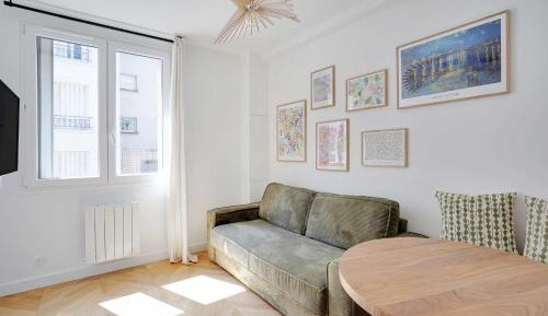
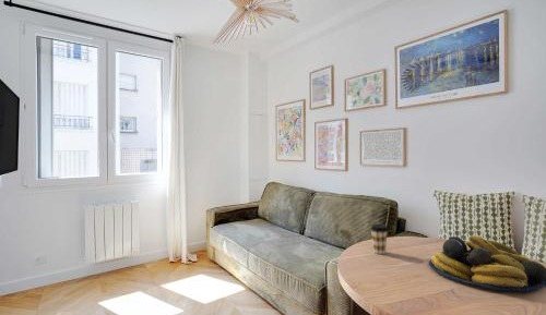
+ fruit bowl [428,234,546,293]
+ coffee cup [370,223,390,255]
